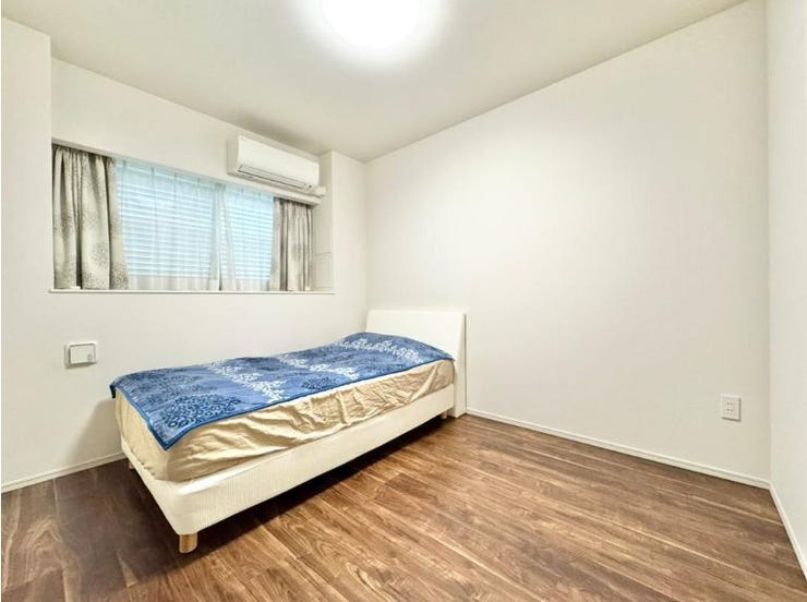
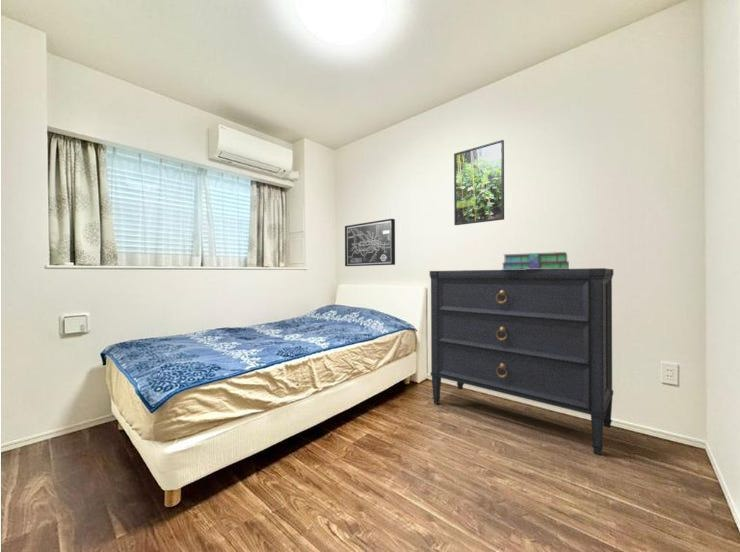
+ stack of books [501,251,570,270]
+ dresser [429,267,614,456]
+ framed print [453,139,505,226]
+ wall art [344,218,396,267]
